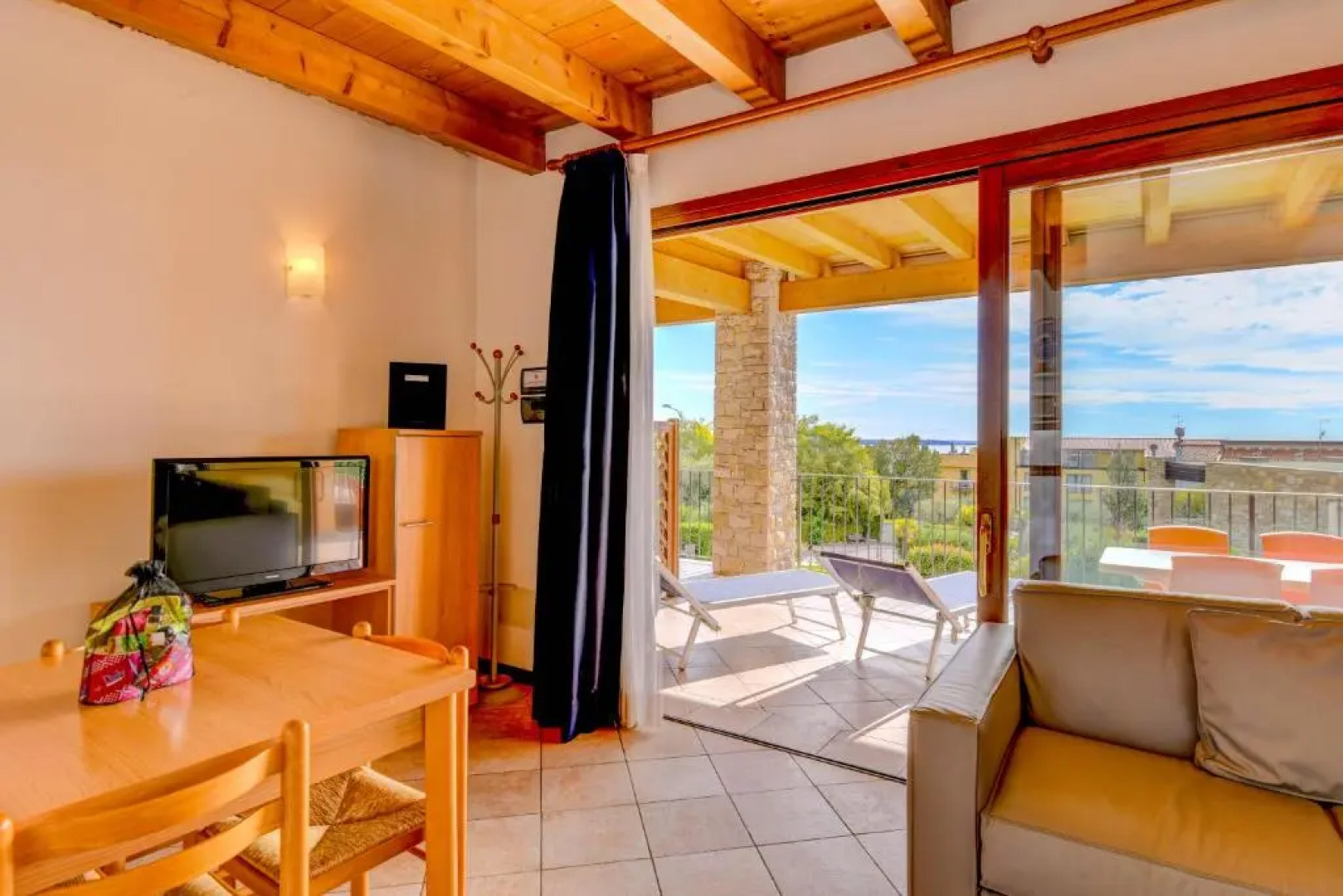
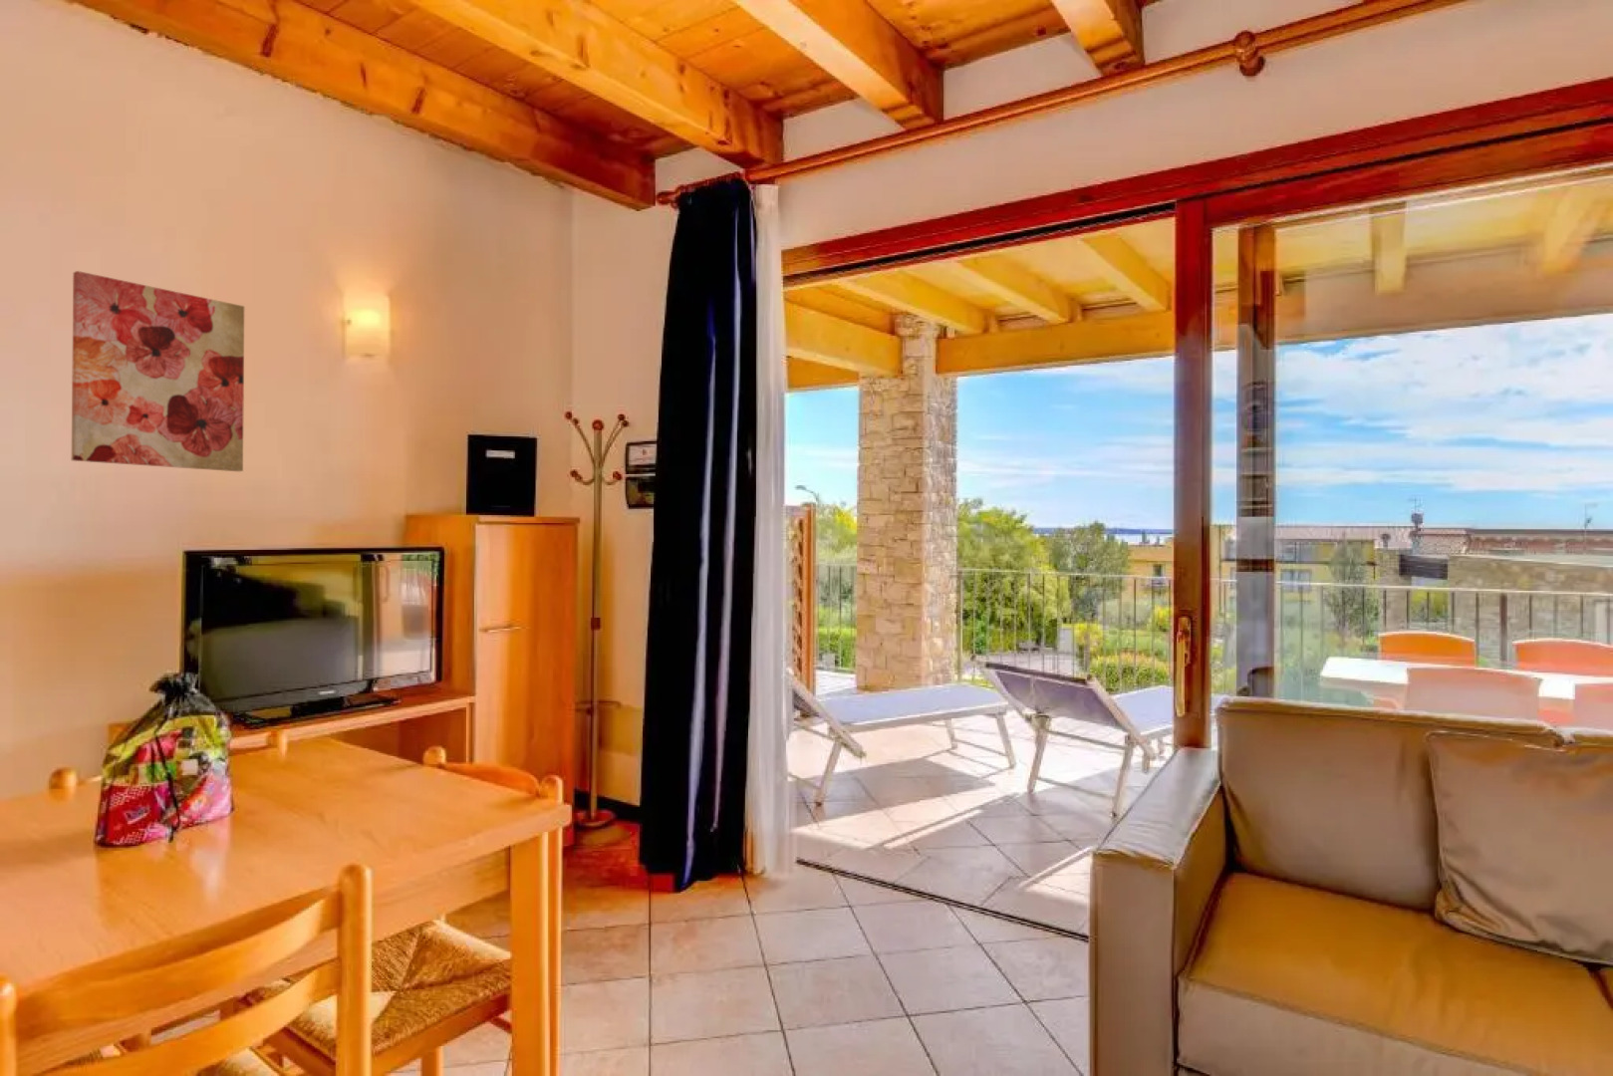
+ wall art [71,270,245,472]
